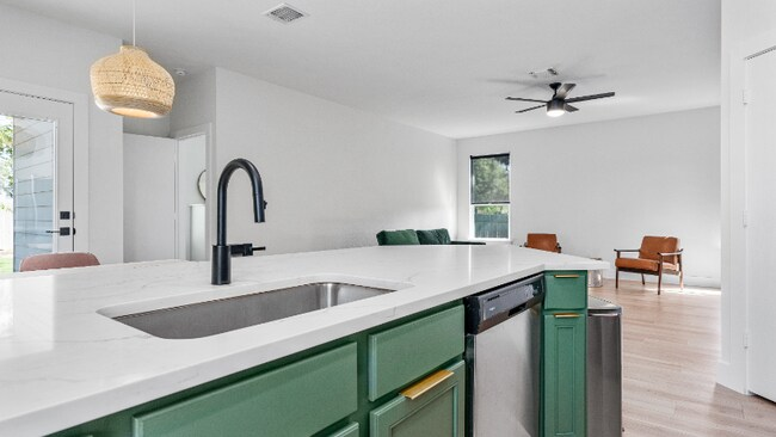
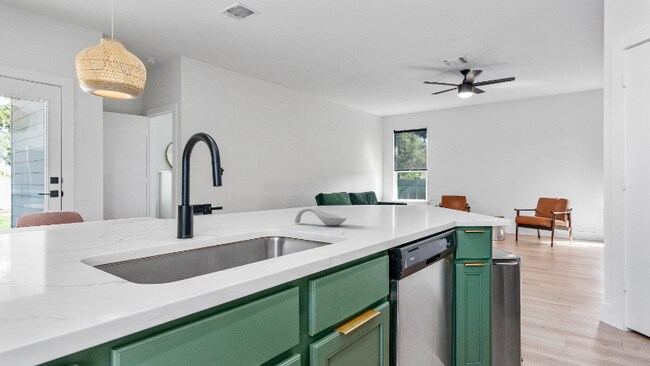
+ spoon rest [294,207,347,227]
